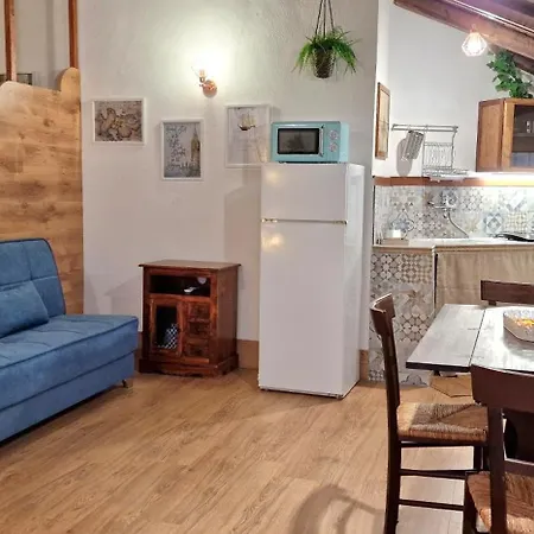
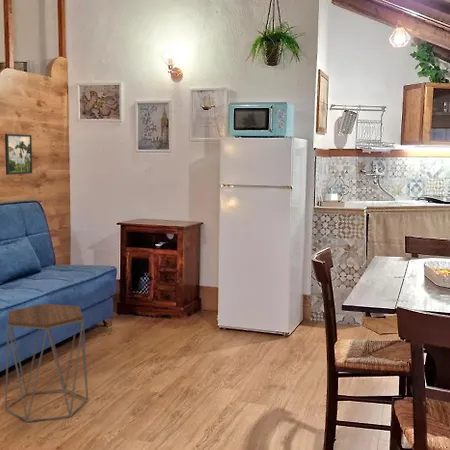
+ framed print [4,133,33,176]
+ side table [4,303,89,423]
